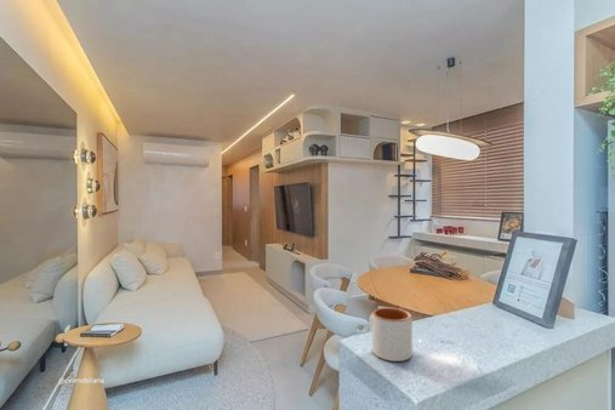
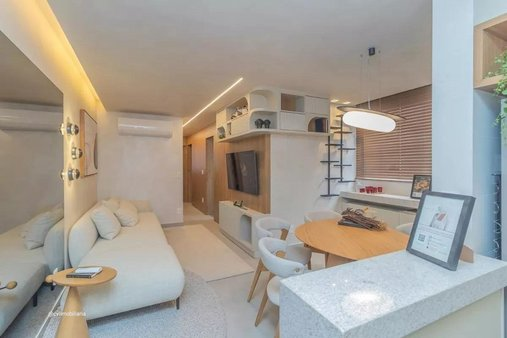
- mug [368,307,414,363]
